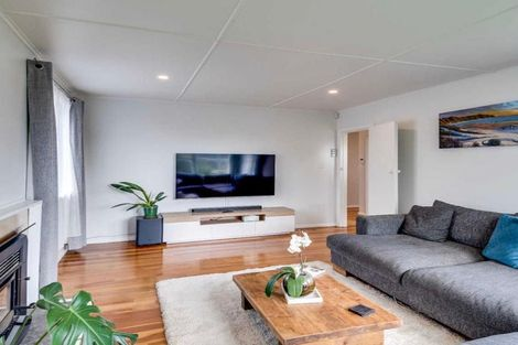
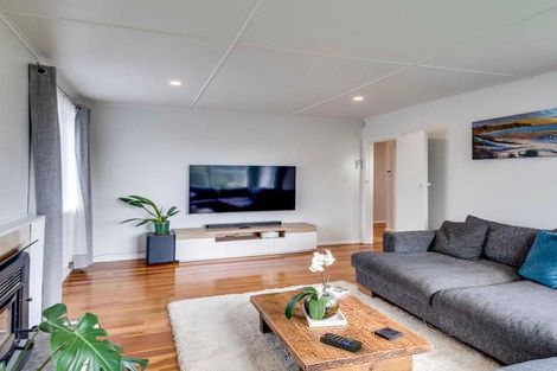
+ remote control [319,332,364,353]
